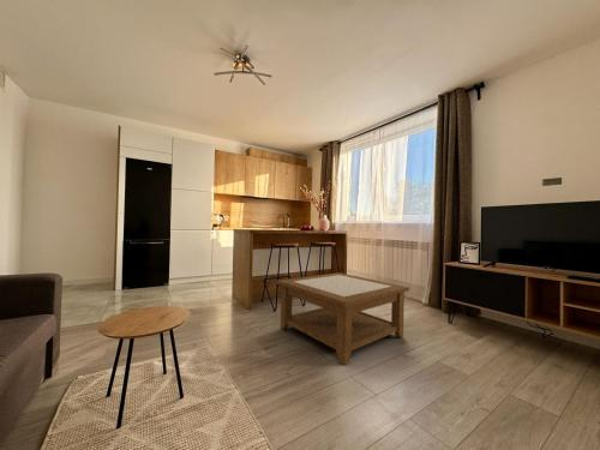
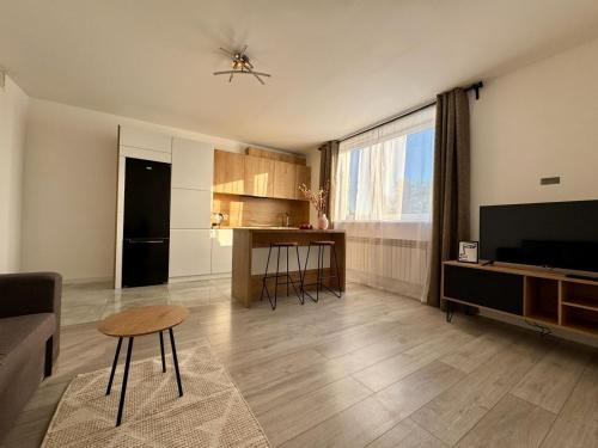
- coffee table [276,271,410,366]
